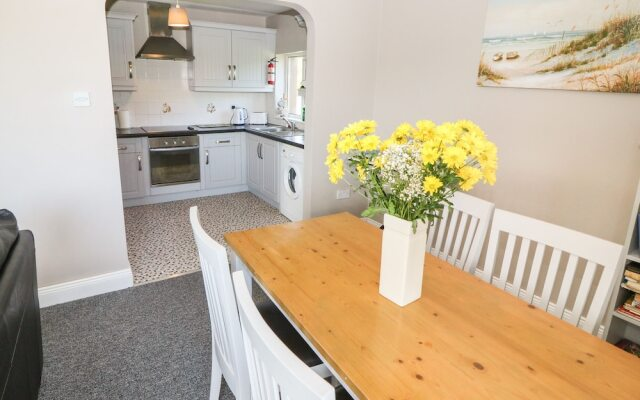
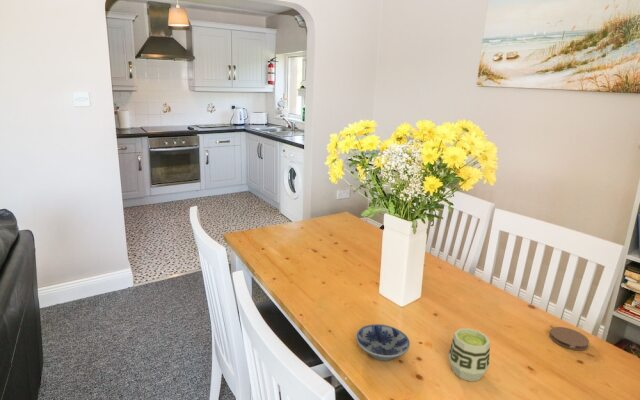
+ cup [447,327,491,382]
+ bowl [355,323,411,362]
+ coaster [549,326,590,351]
